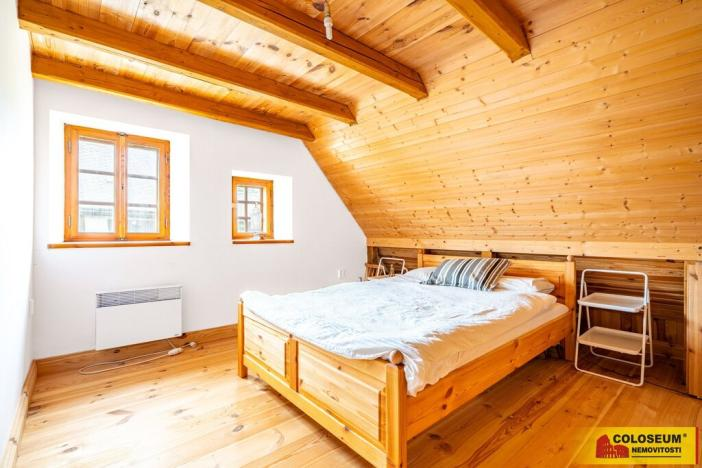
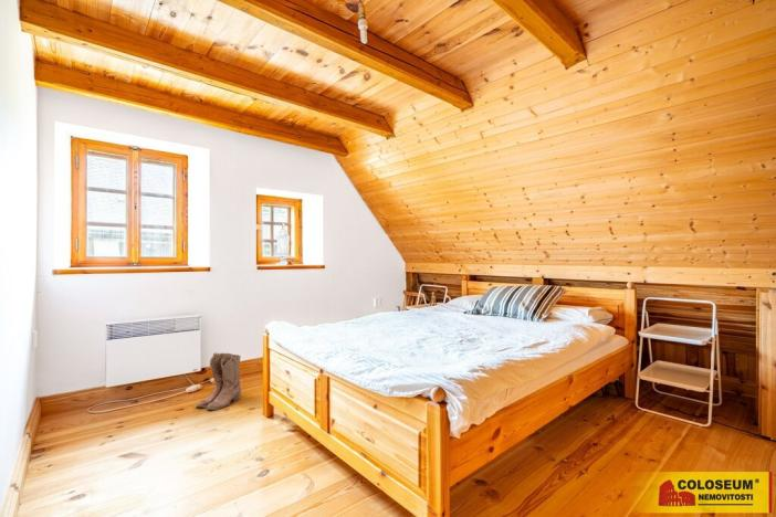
+ boots [195,351,242,411]
